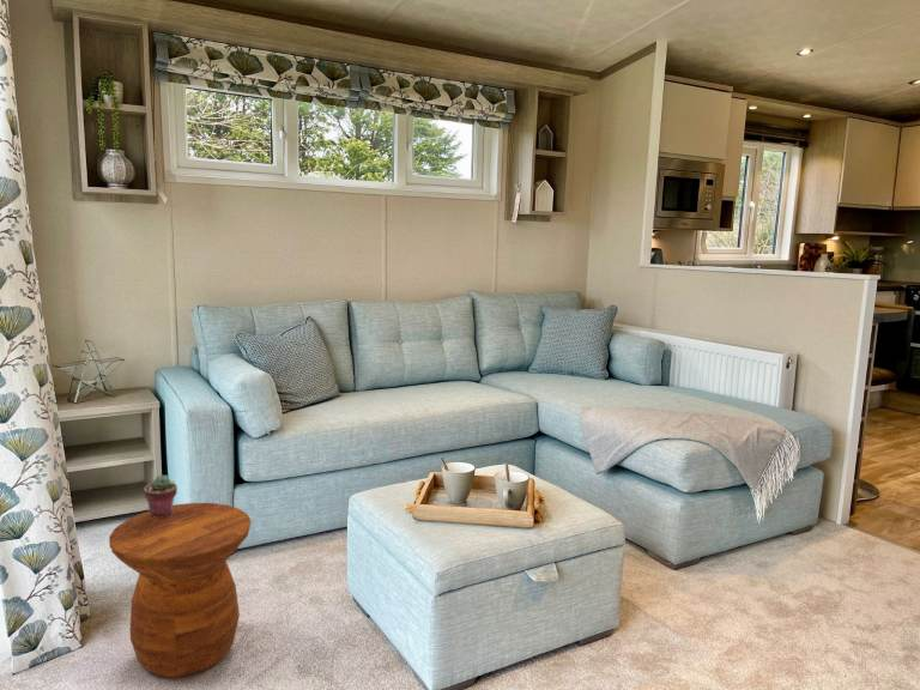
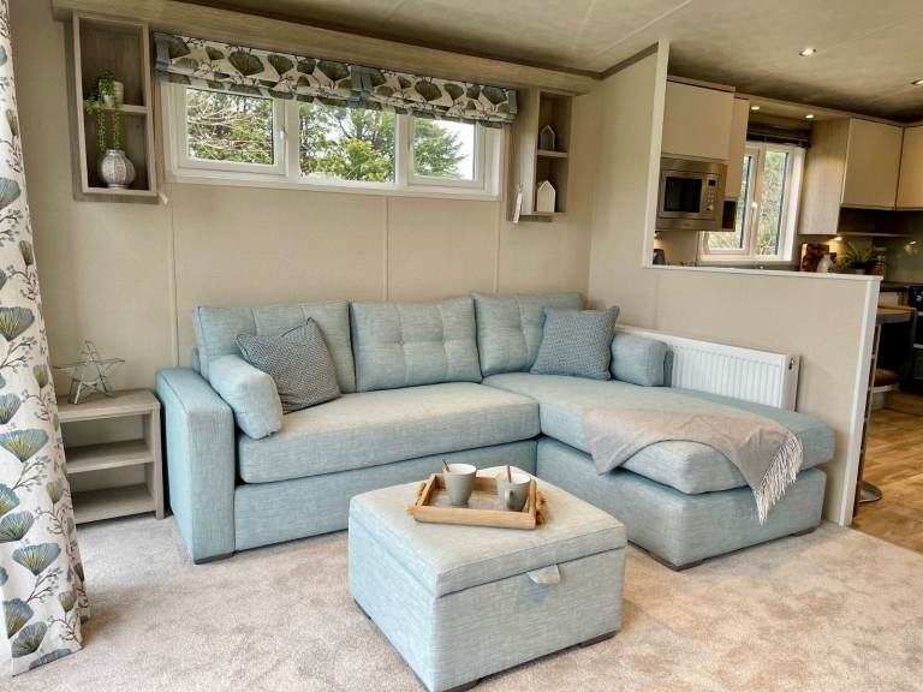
- potted succulent [143,474,178,518]
- side table [108,502,253,678]
